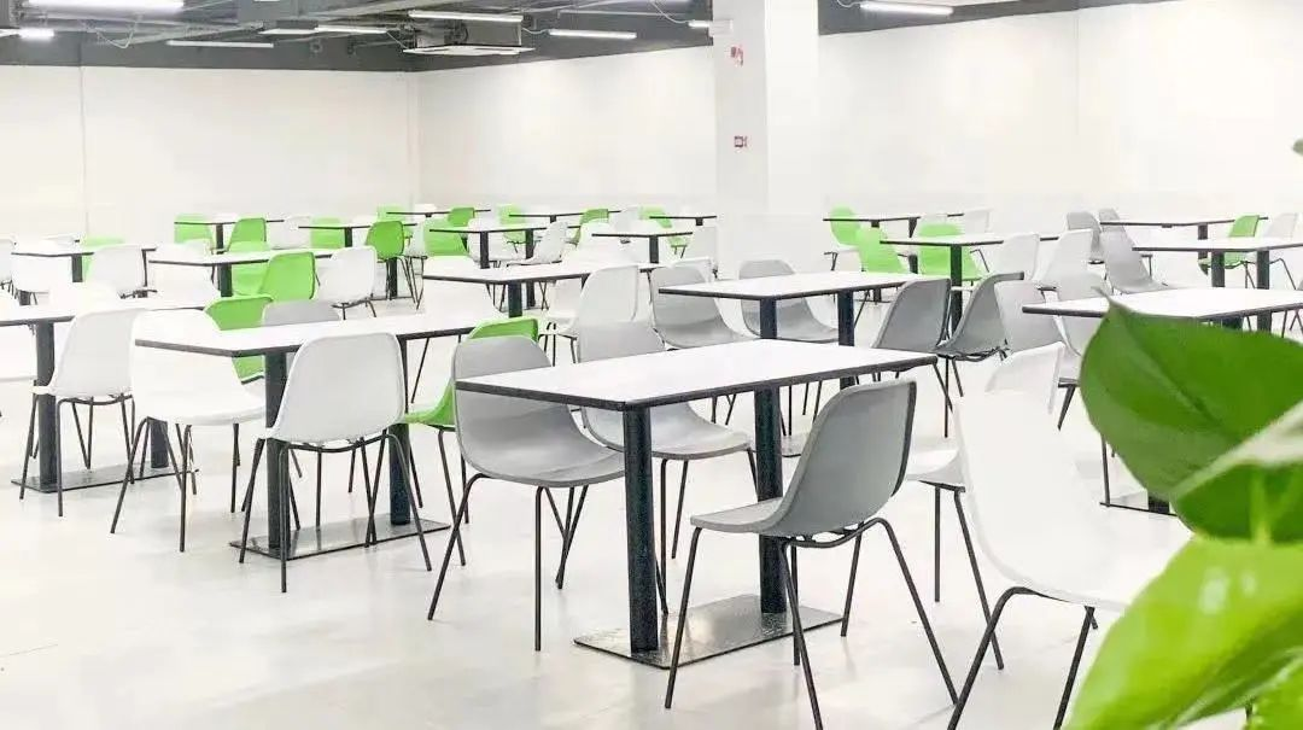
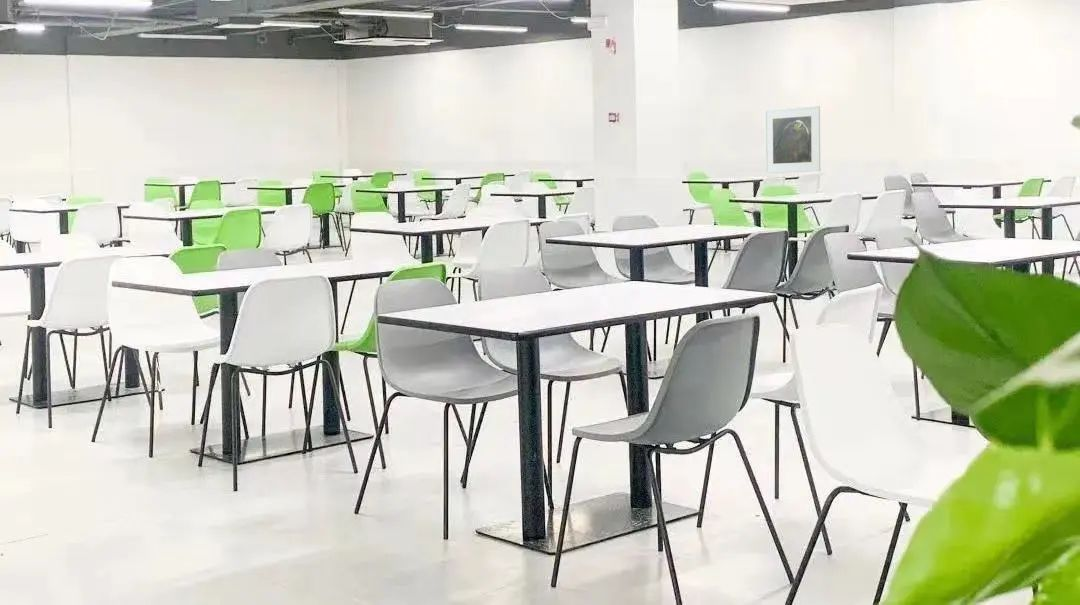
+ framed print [764,105,821,174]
